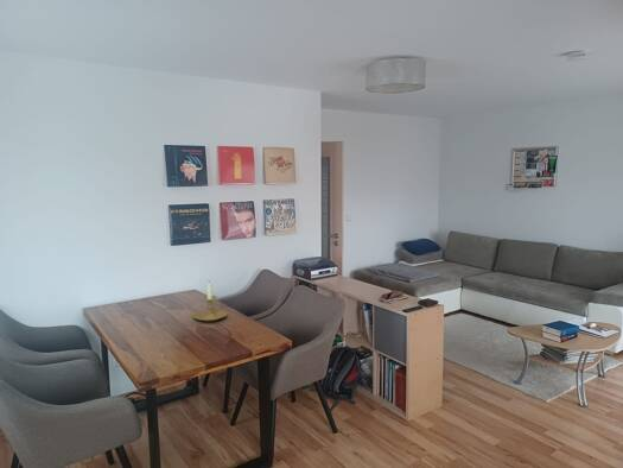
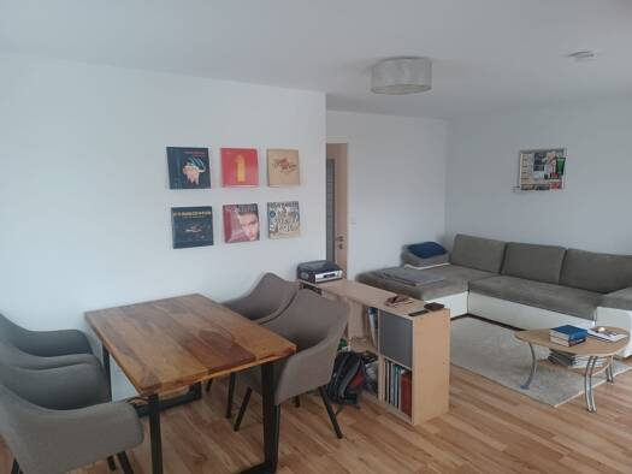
- candle holder [187,279,228,322]
